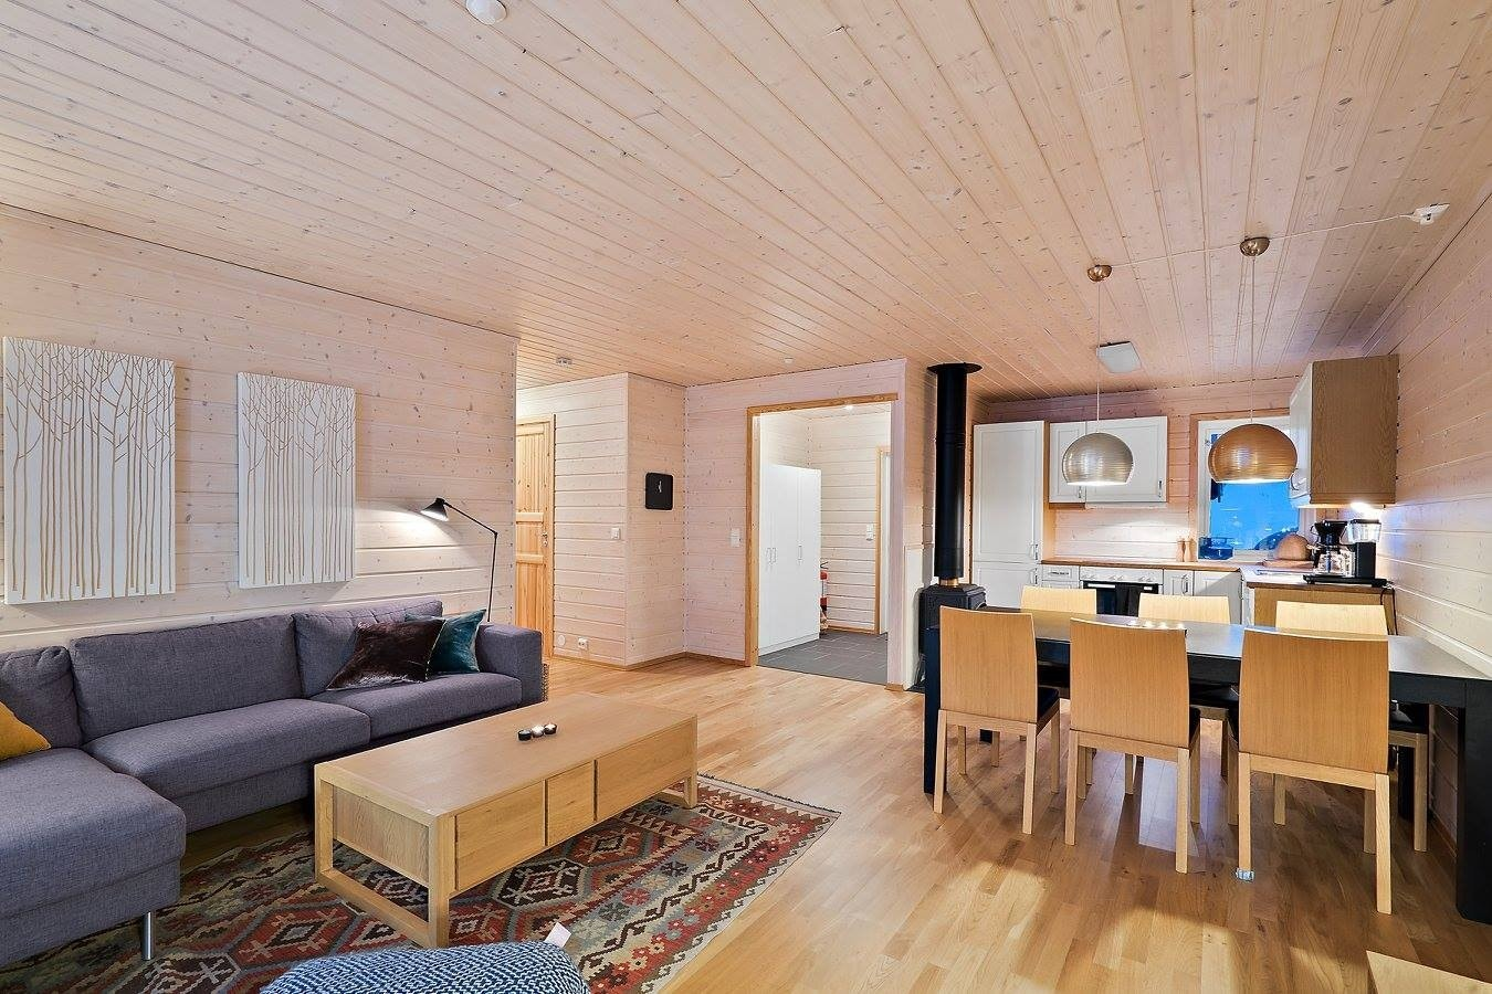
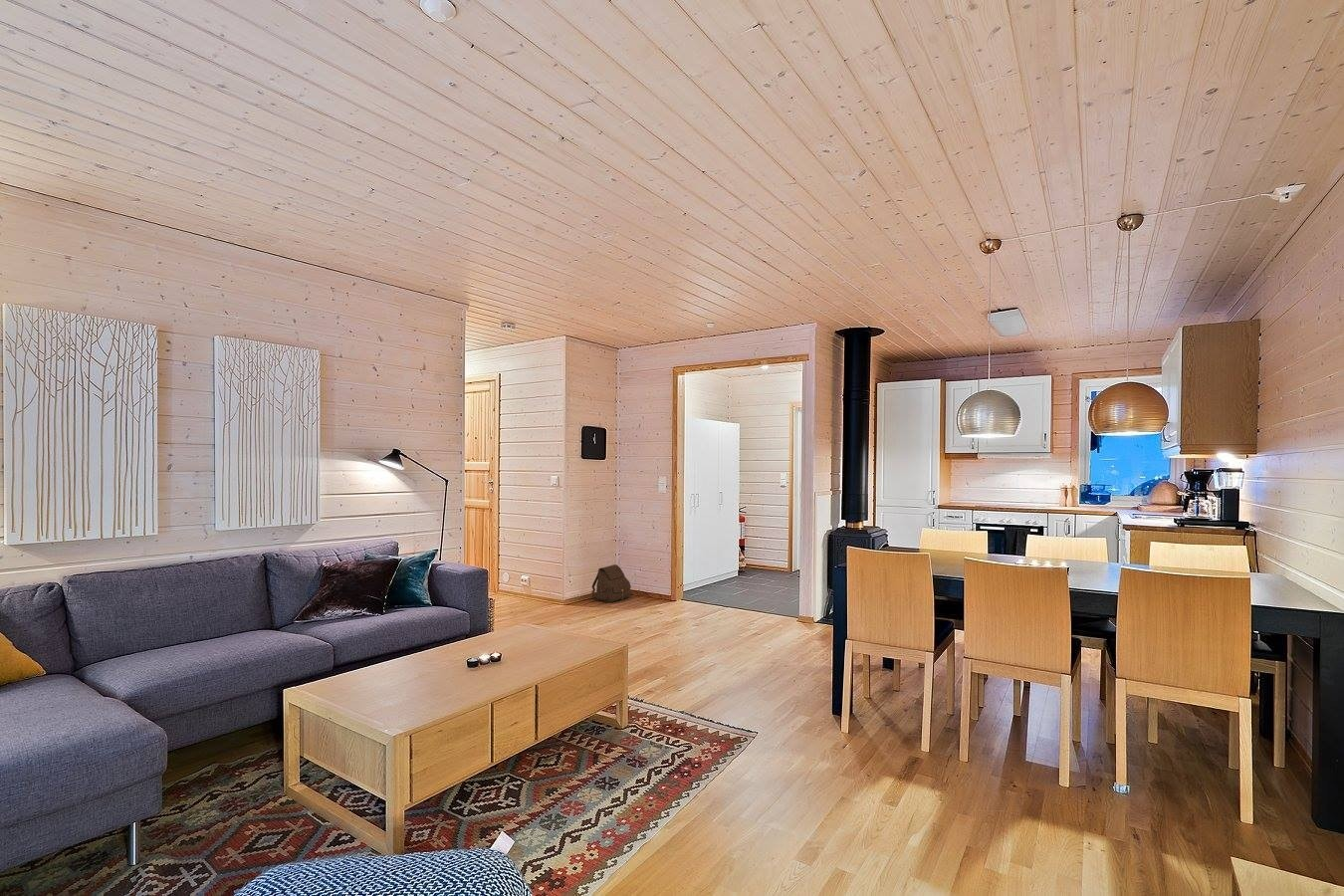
+ satchel [590,563,632,603]
